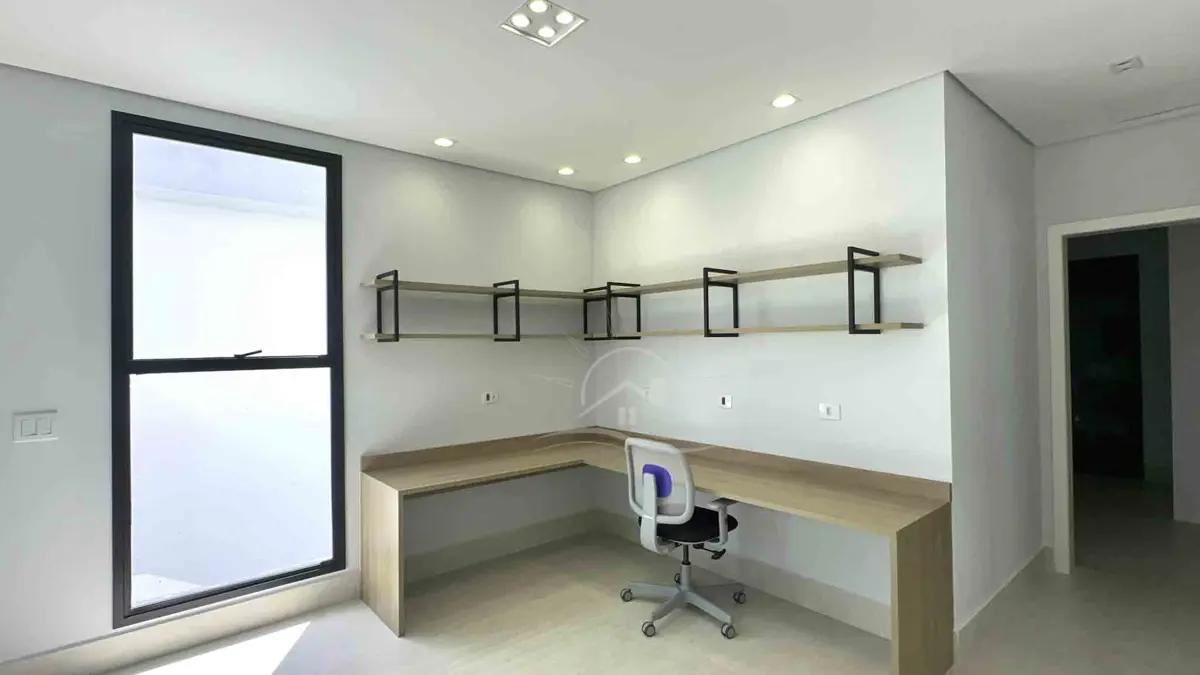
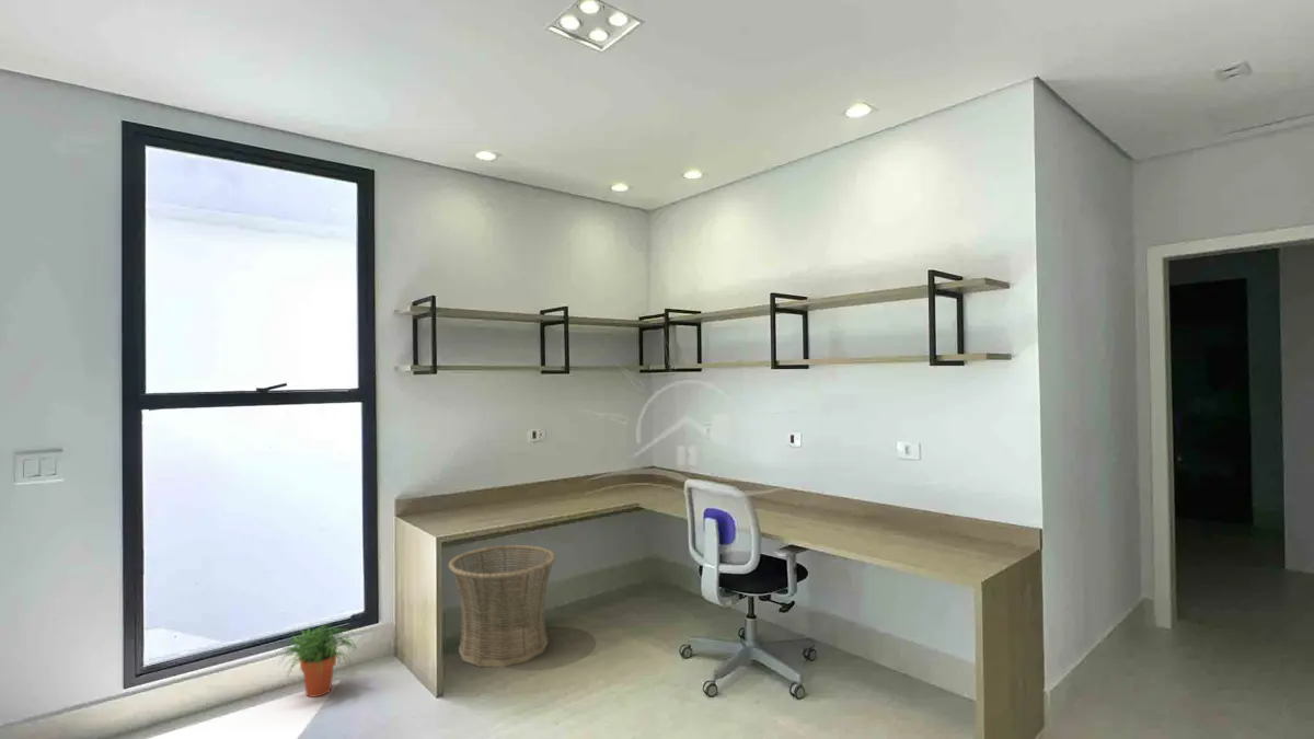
+ basket [447,544,557,668]
+ potted plant [276,623,358,698]
